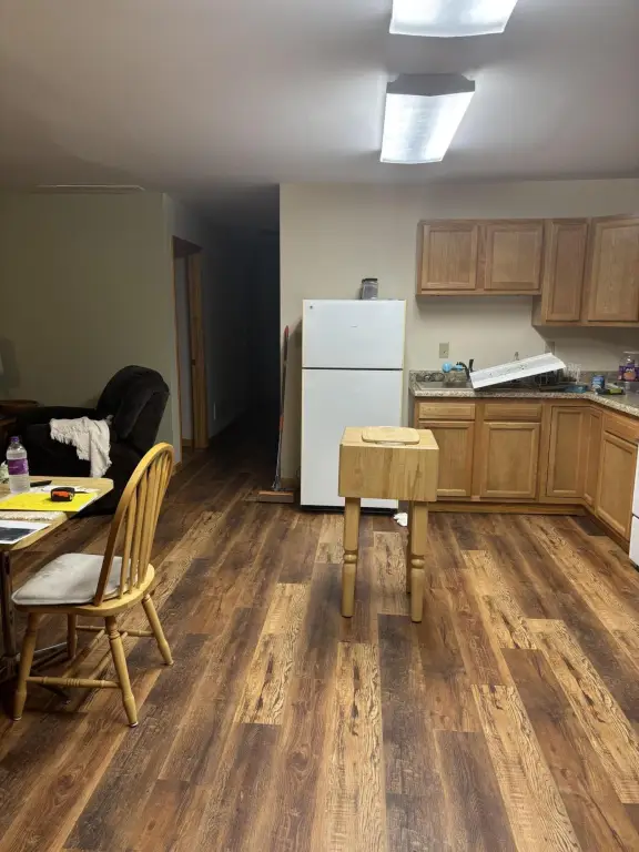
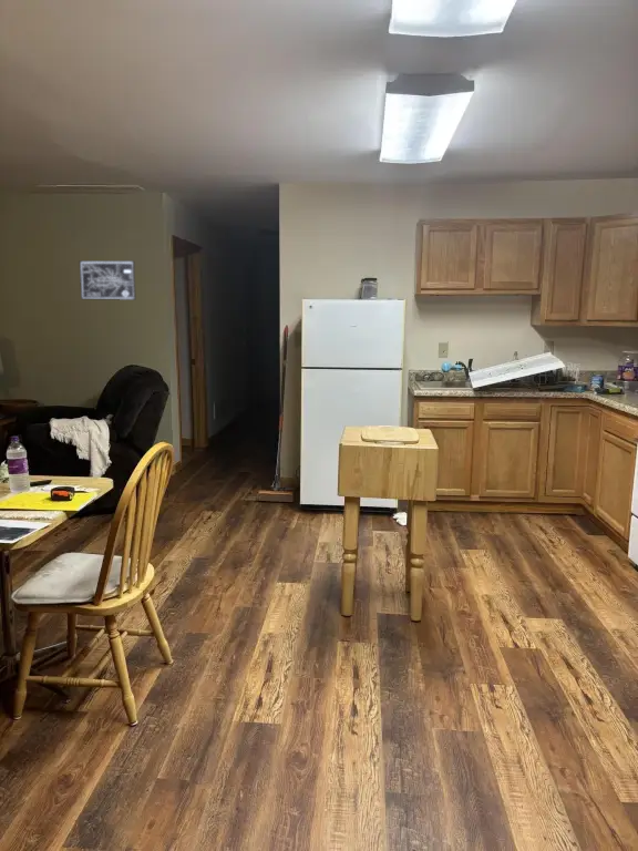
+ wall art [79,259,137,301]
